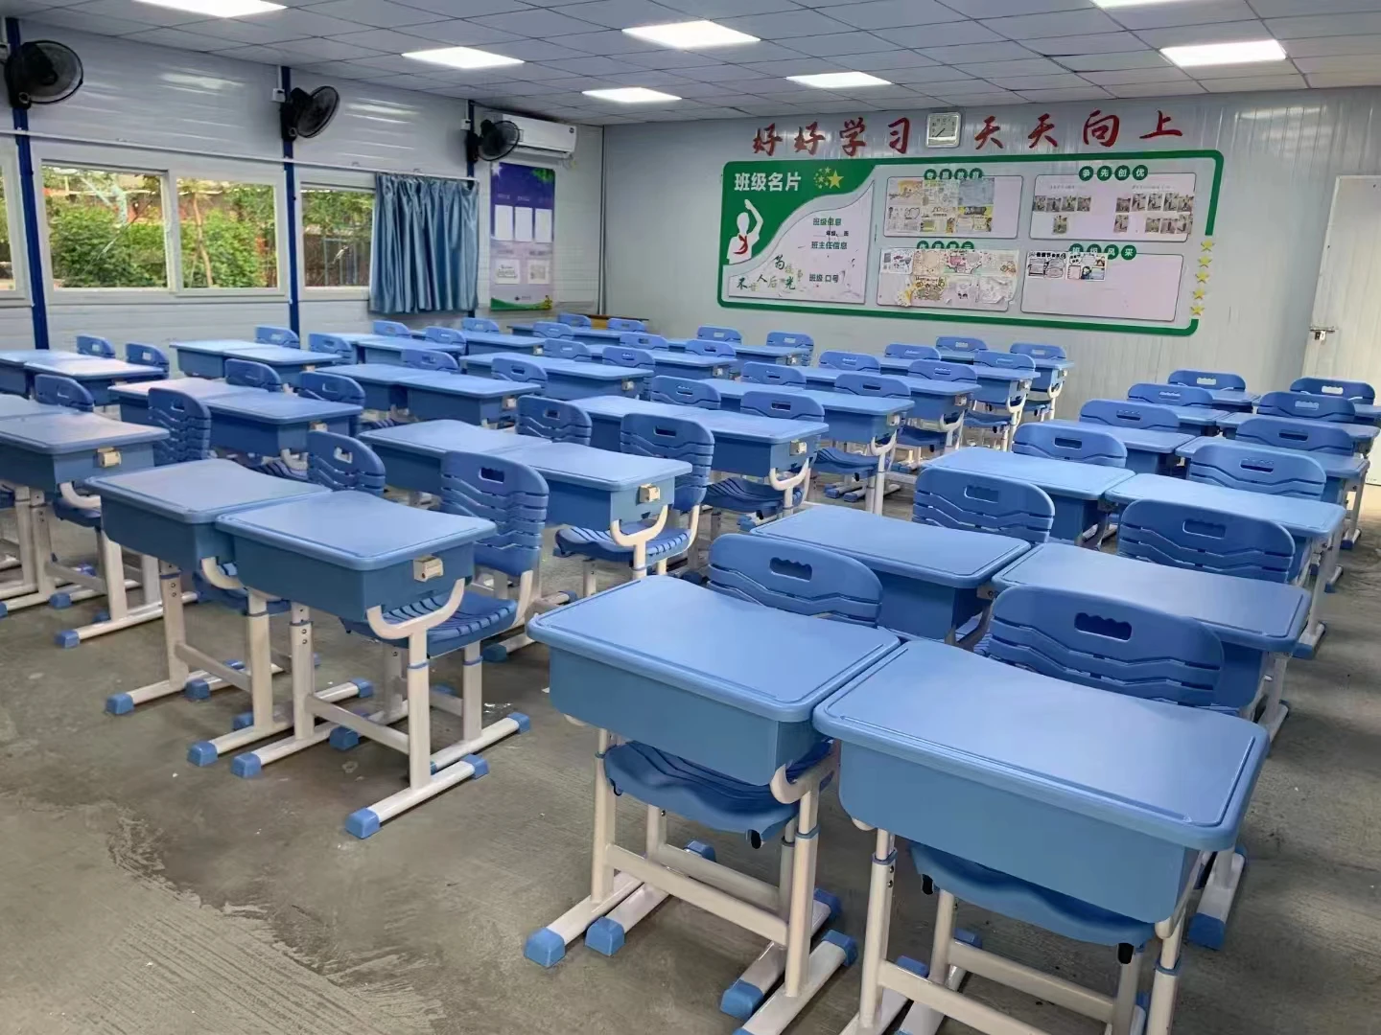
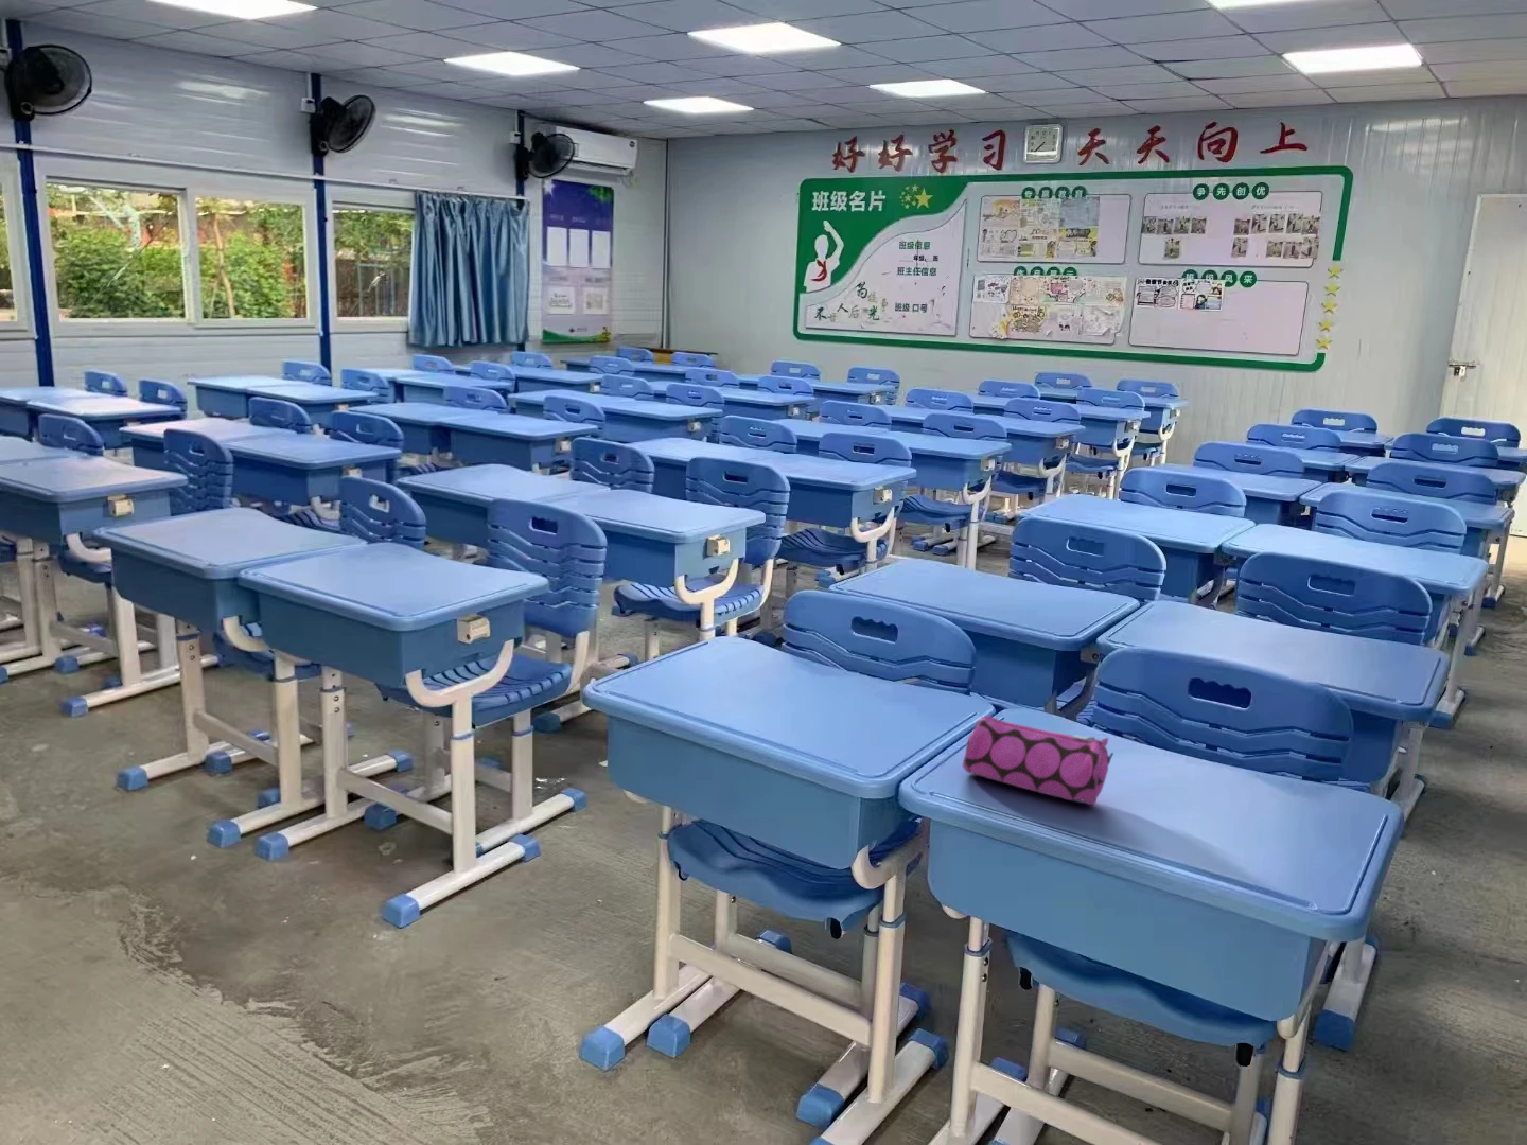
+ pencil case [962,714,1115,806]
